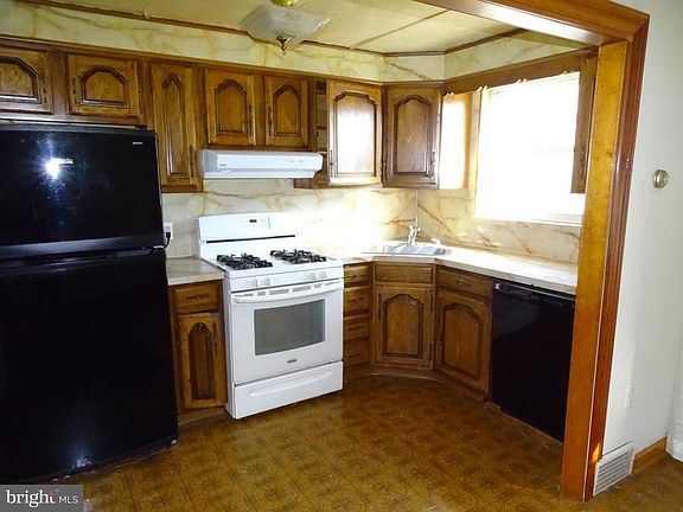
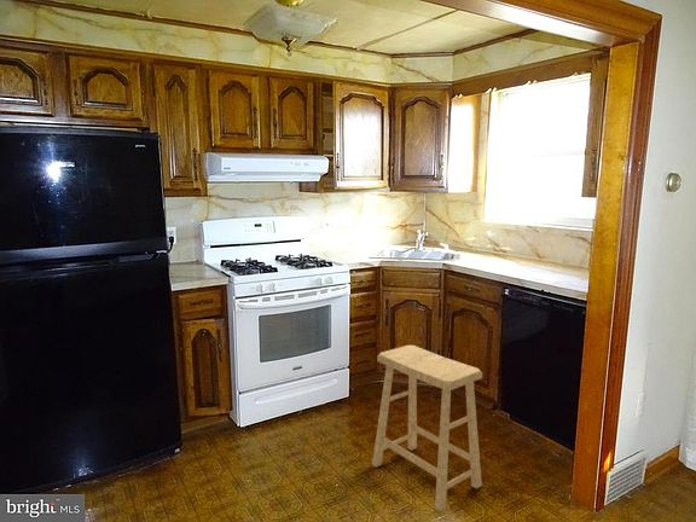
+ stool [371,344,483,512]
